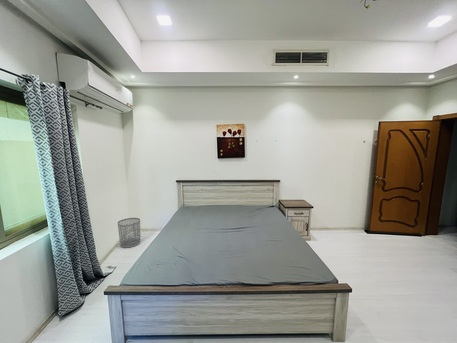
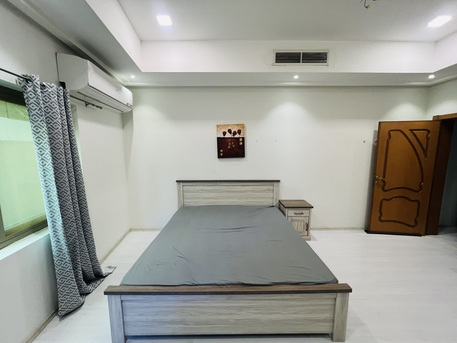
- waste bin [117,217,141,249]
